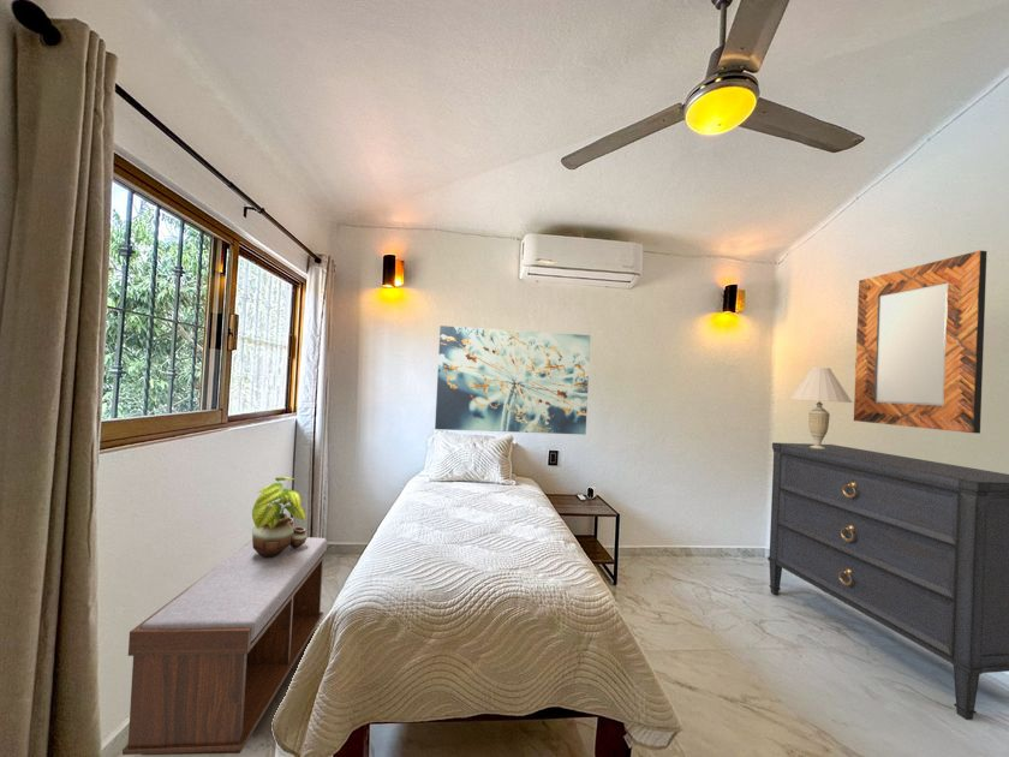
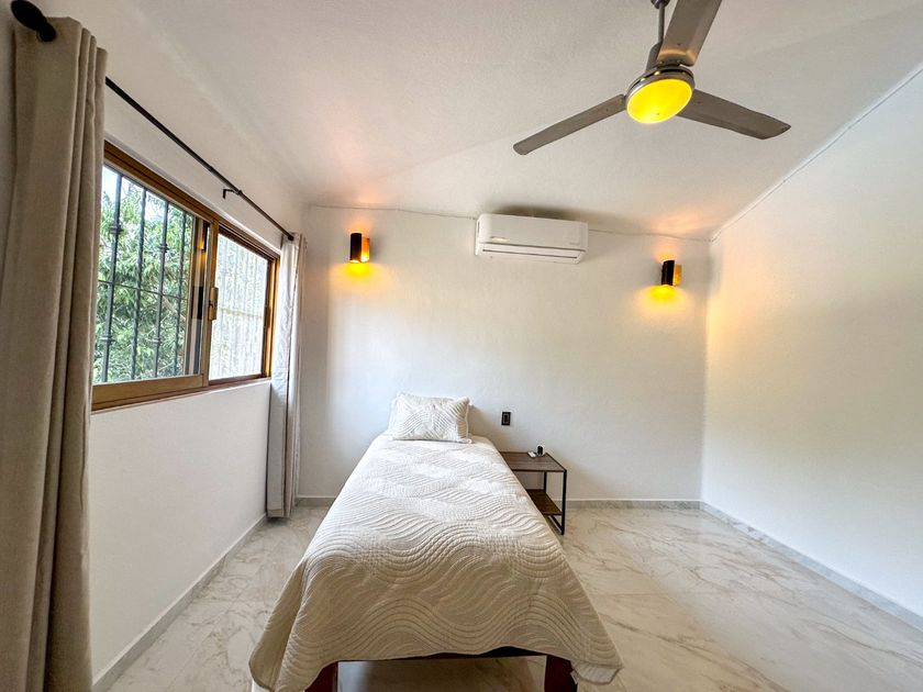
- dresser [766,441,1009,721]
- bench [121,536,328,756]
- table lamp [789,366,853,449]
- potted plant [251,476,309,558]
- wall art [434,324,591,436]
- home mirror [853,250,989,435]
